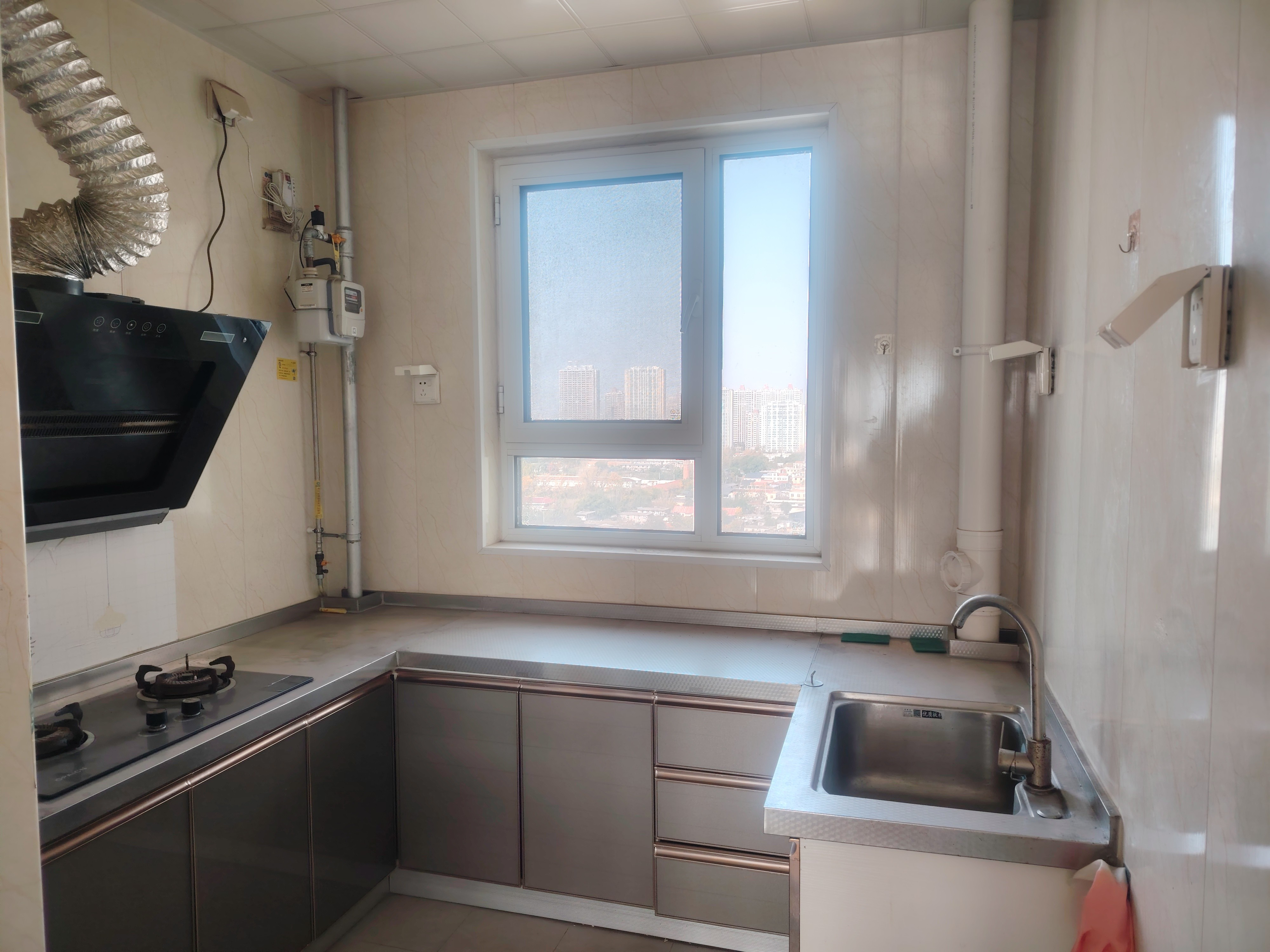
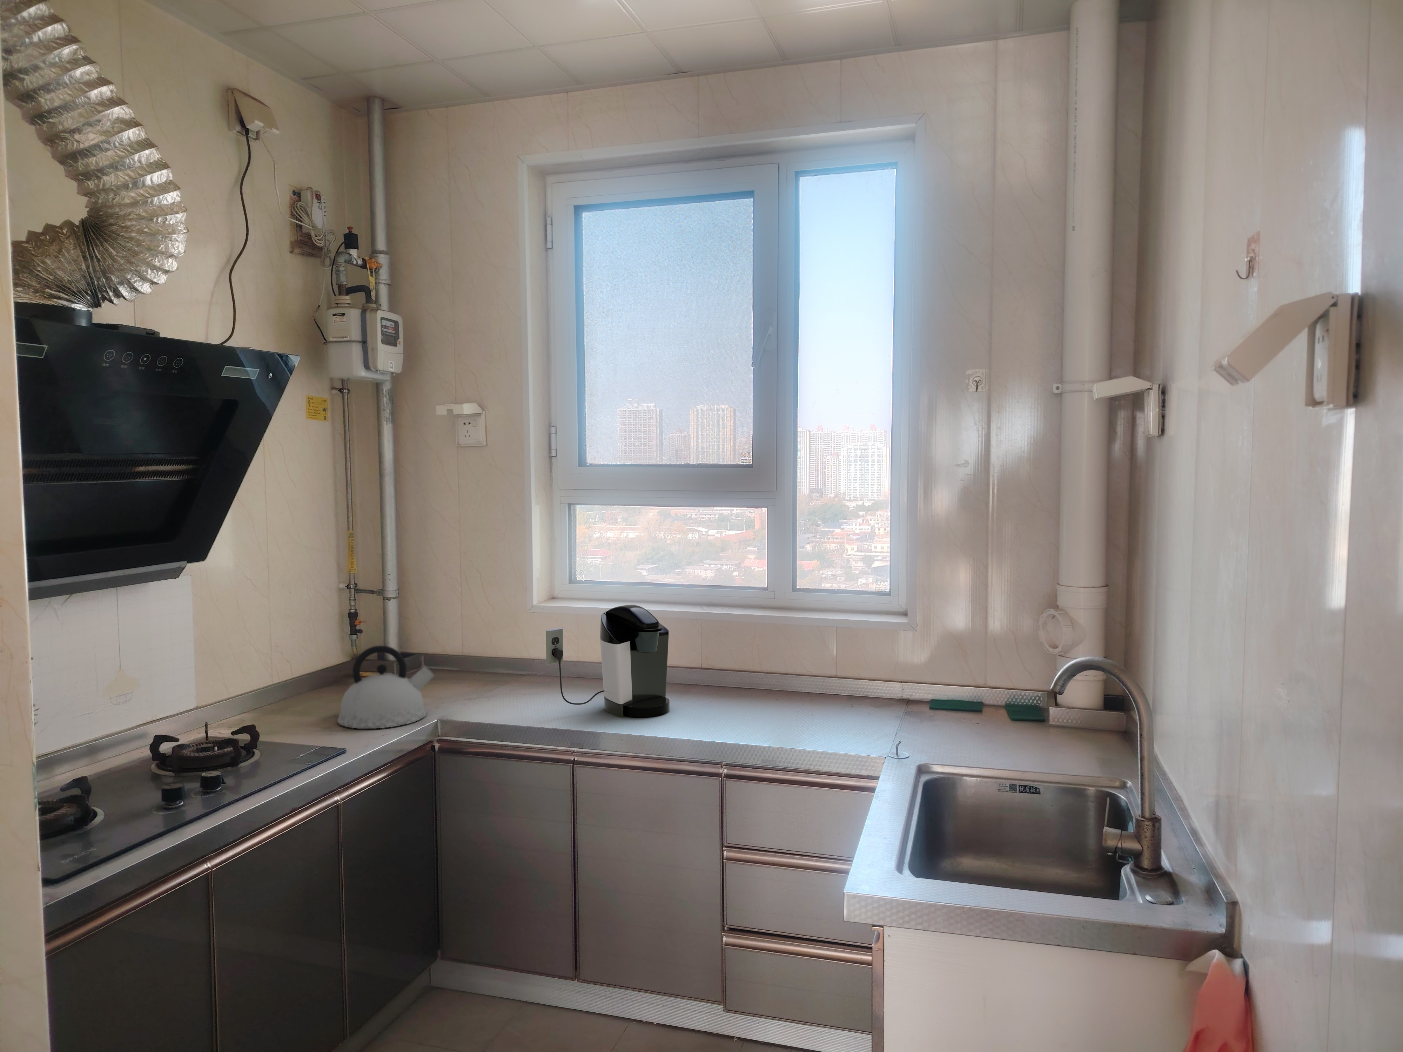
+ coffee maker [546,604,669,718]
+ kettle [337,645,434,729]
